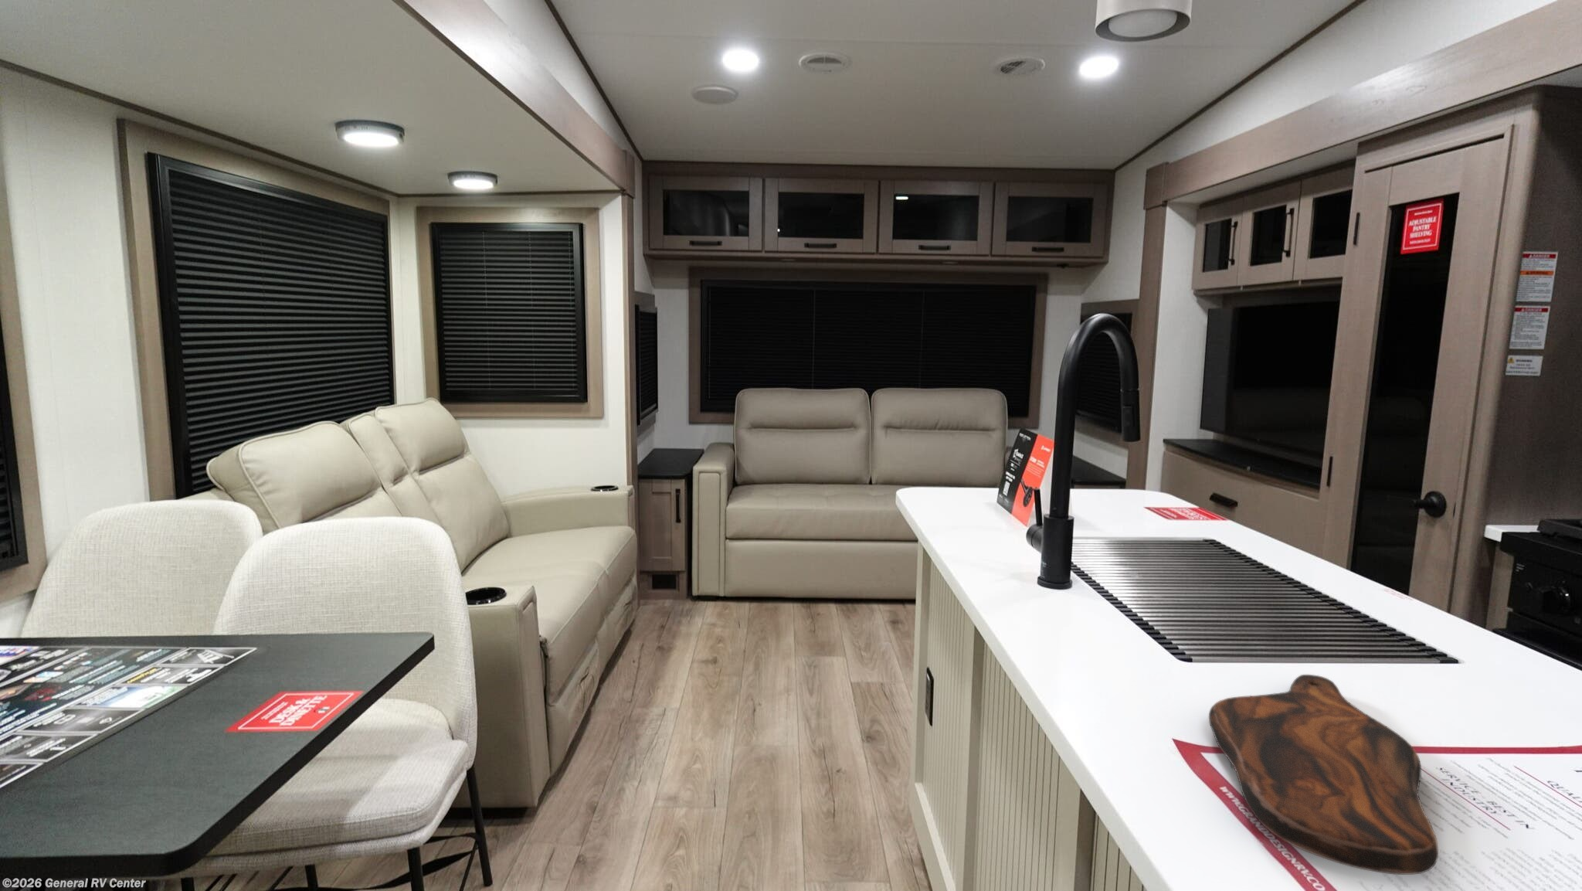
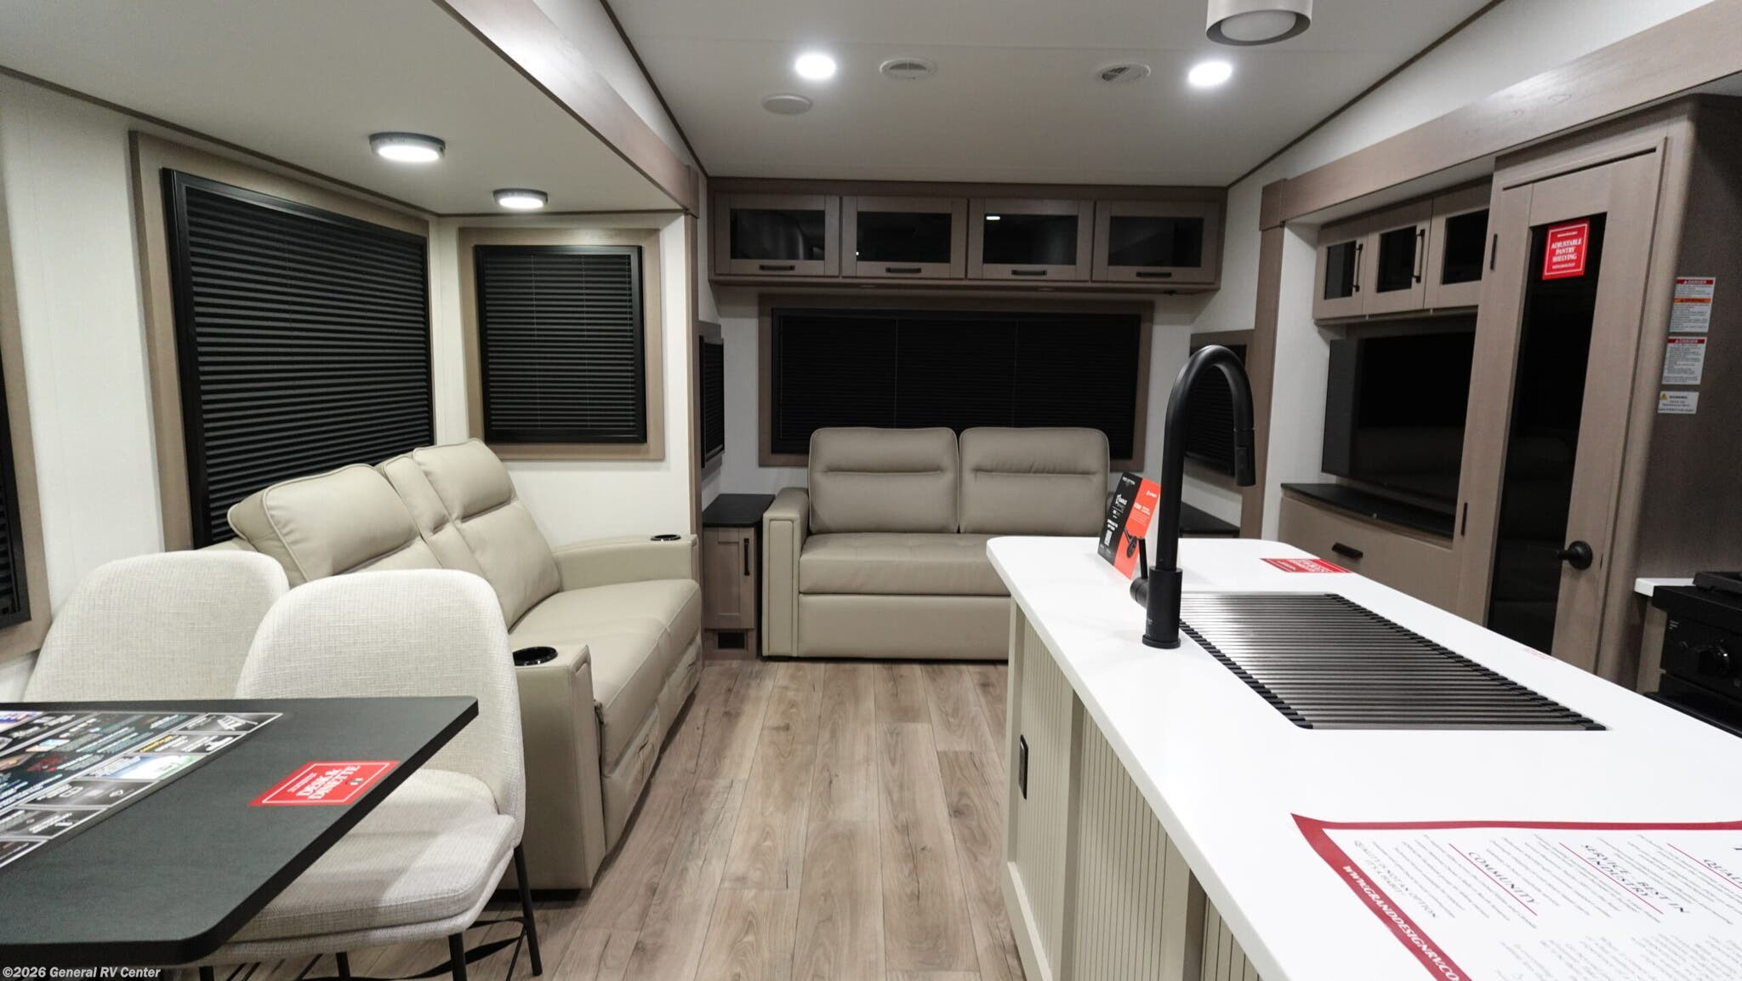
- cutting board [1208,674,1439,876]
